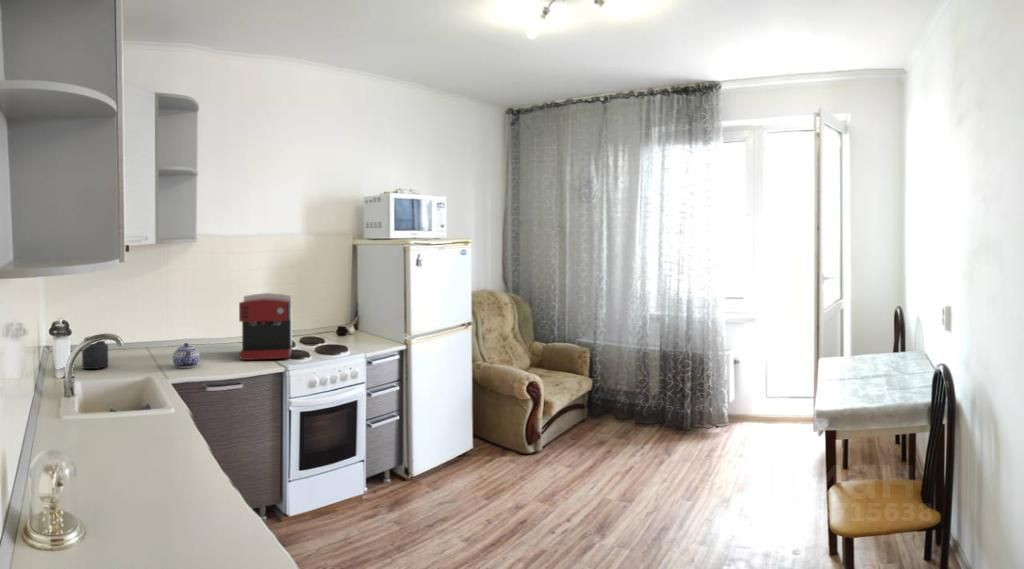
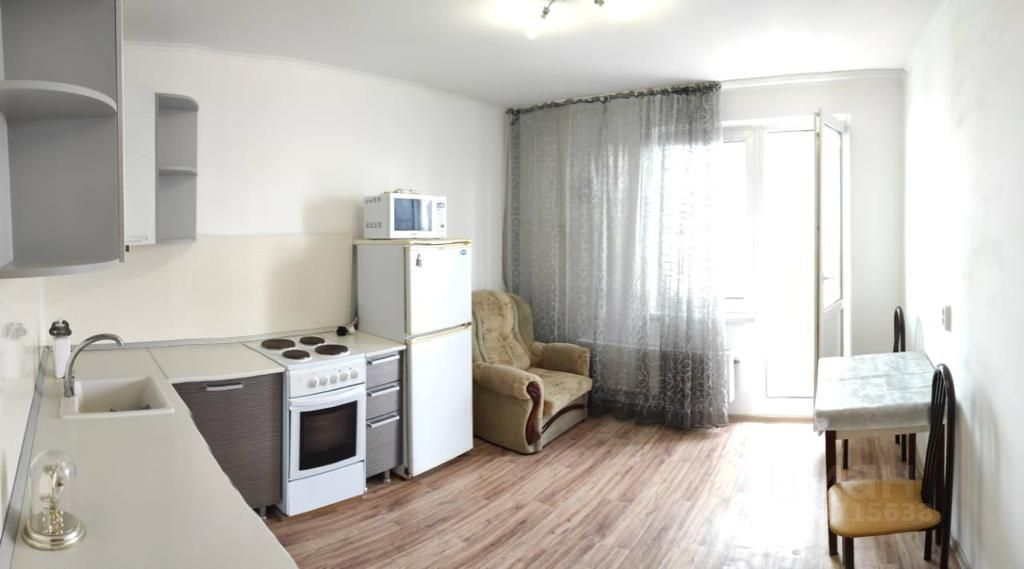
- coffee maker [238,292,293,361]
- jar [81,335,109,370]
- teapot [172,342,201,369]
